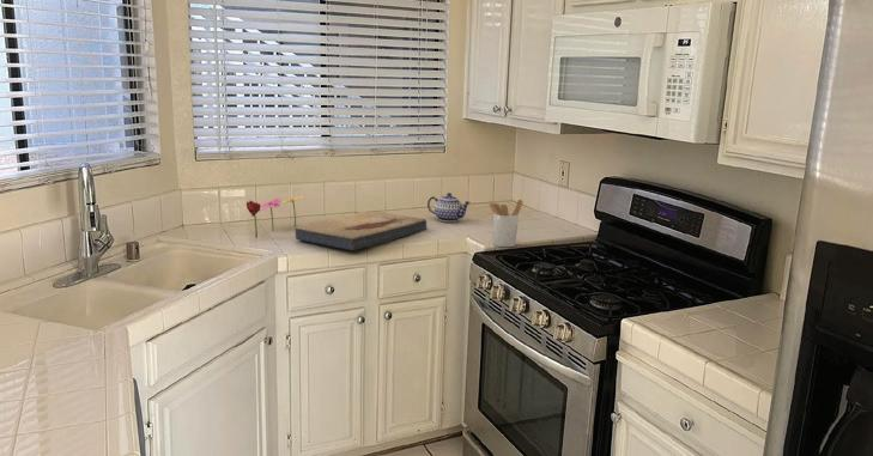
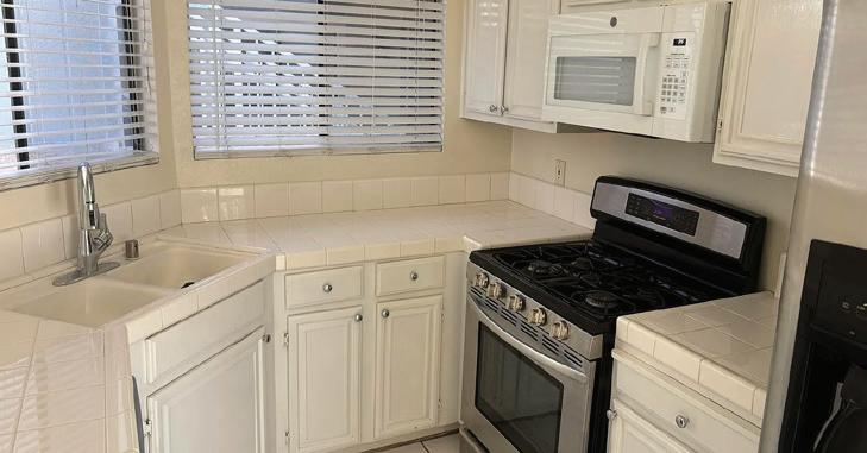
- utensil holder [487,199,523,248]
- teapot [426,191,472,223]
- flower [245,195,304,239]
- fish fossil [295,211,428,251]
